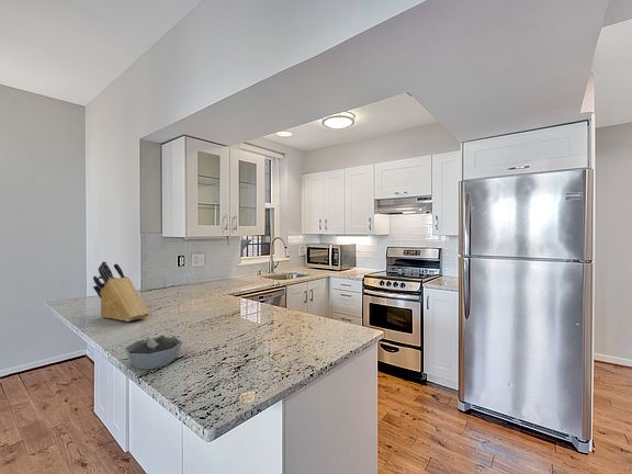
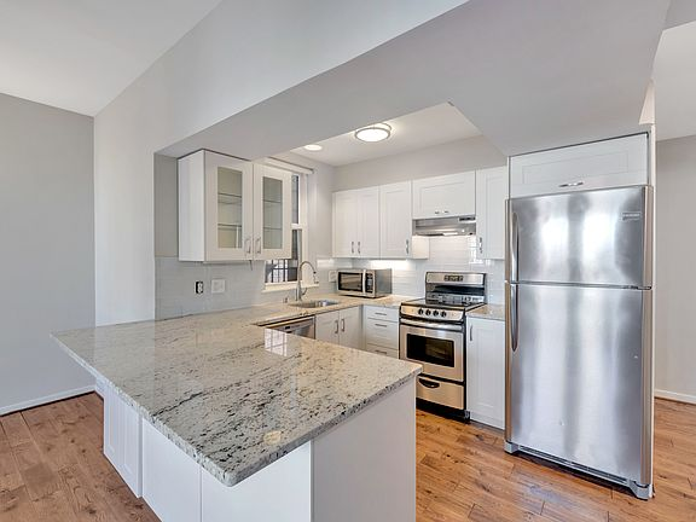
- bowl [123,335,183,371]
- knife block [92,260,150,323]
